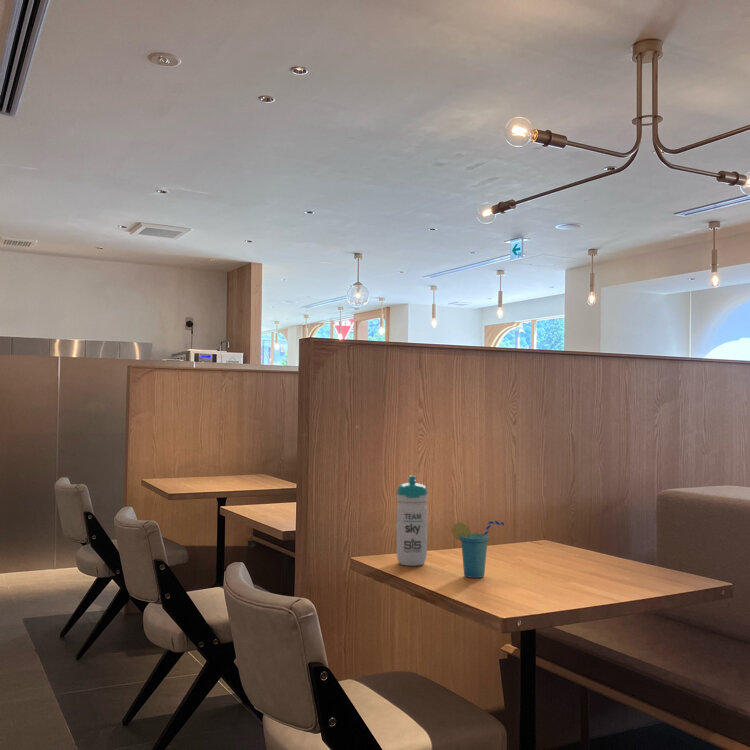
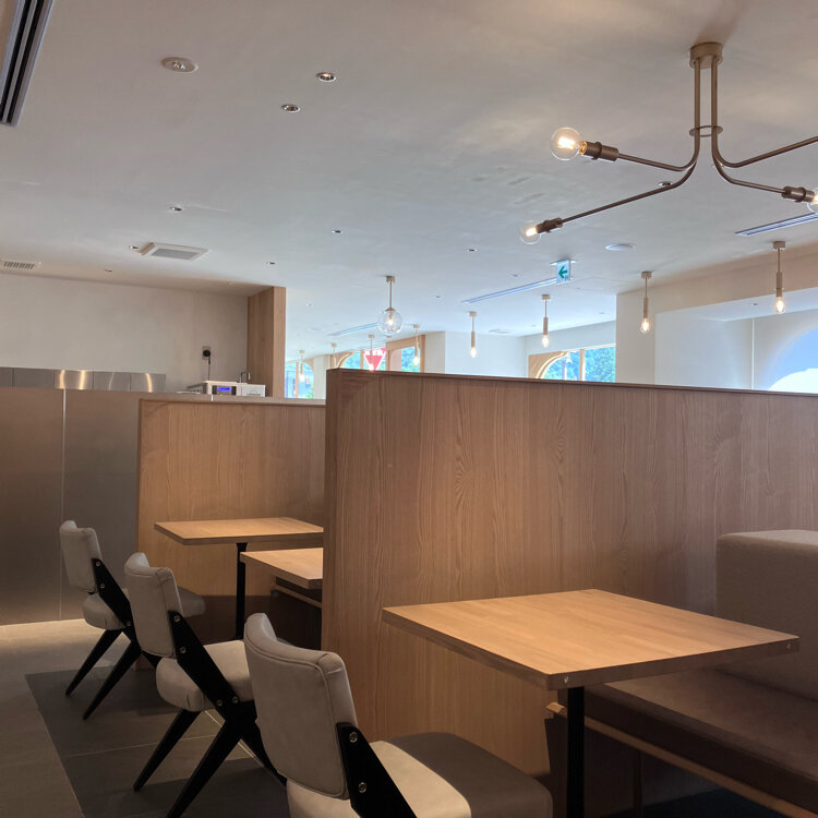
- water bottle [395,475,429,567]
- cup [451,519,505,579]
